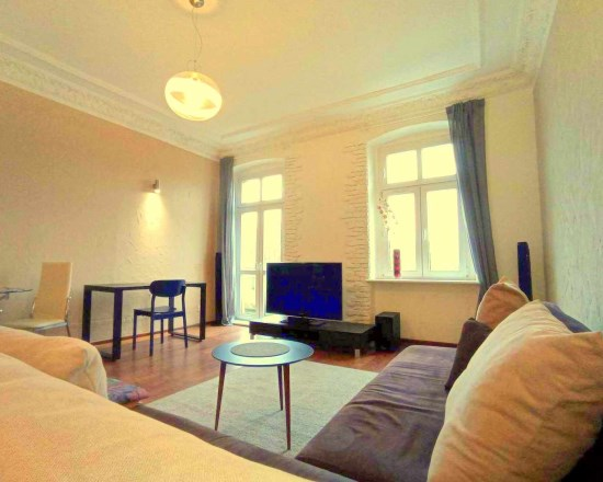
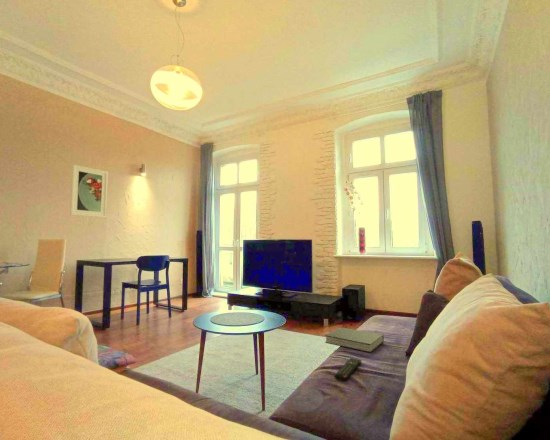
+ remote control [333,357,362,382]
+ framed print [69,163,109,219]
+ book [324,326,385,354]
